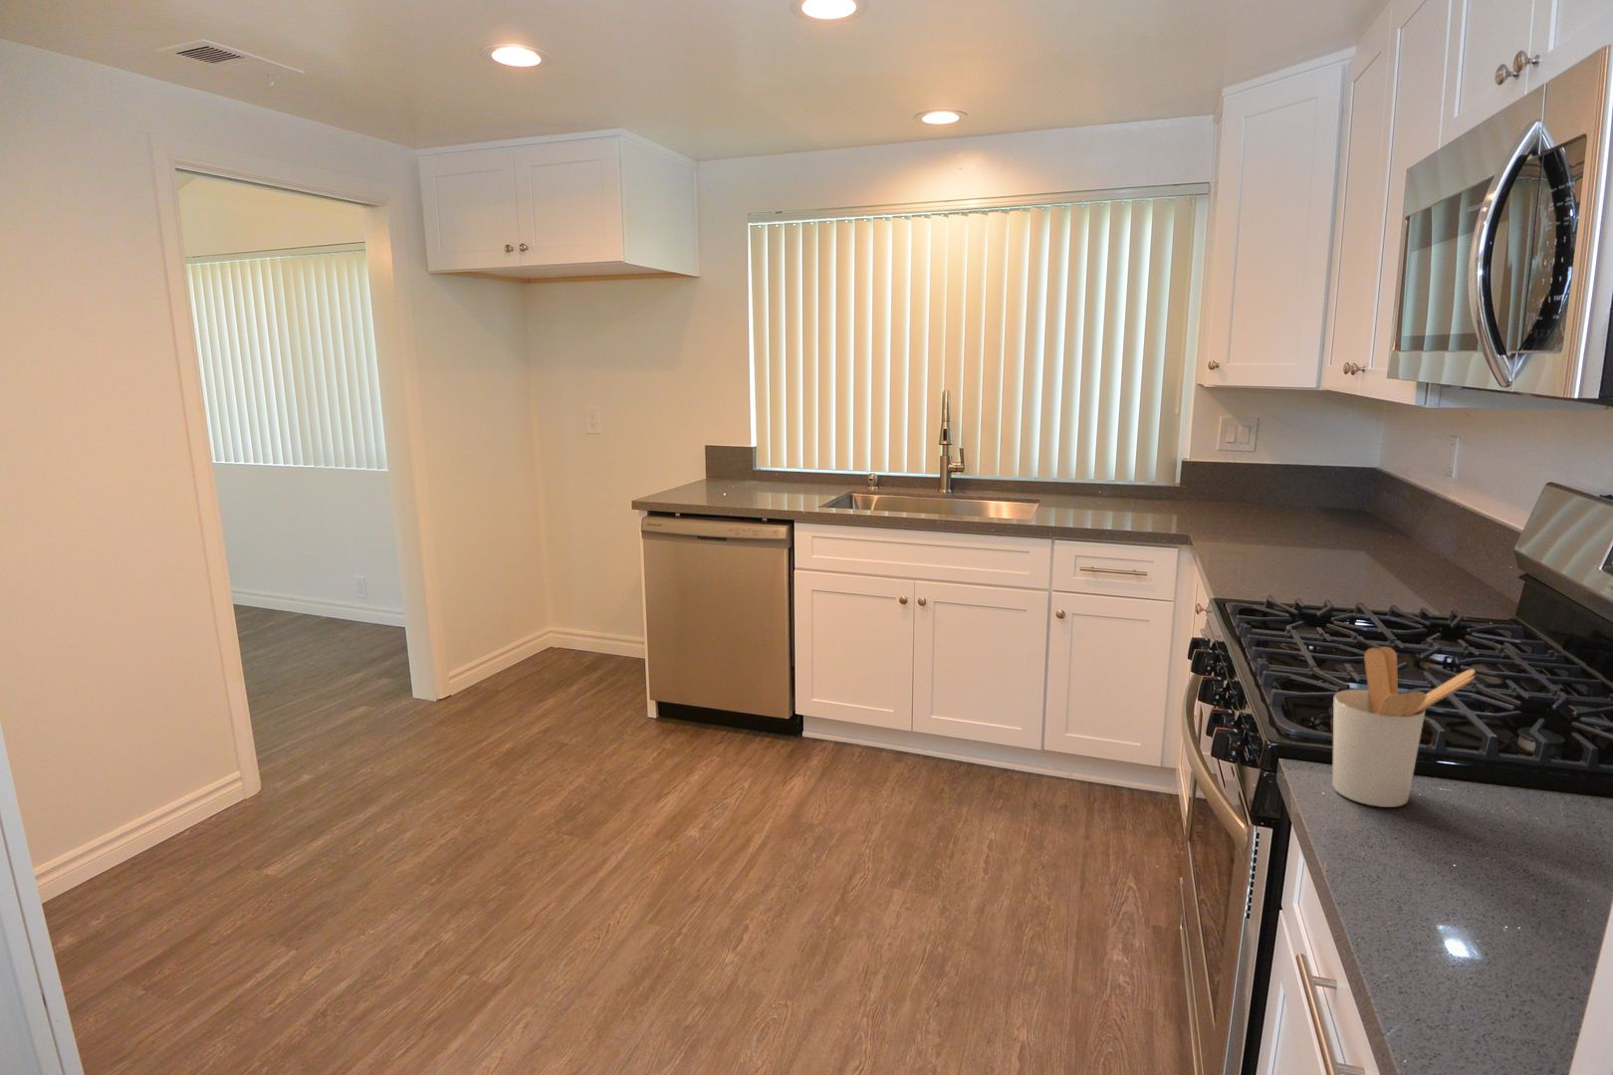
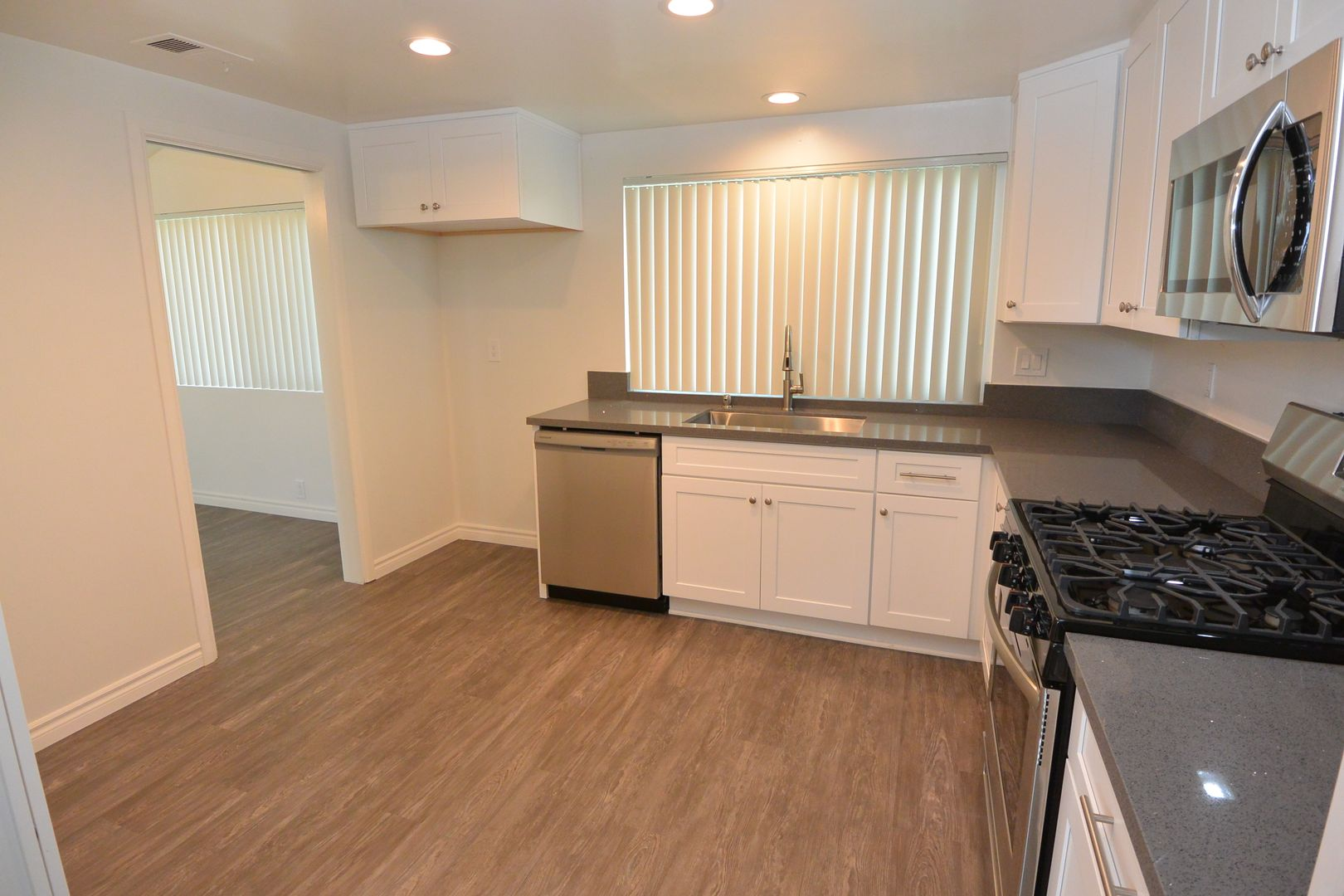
- utensil holder [1331,645,1476,809]
